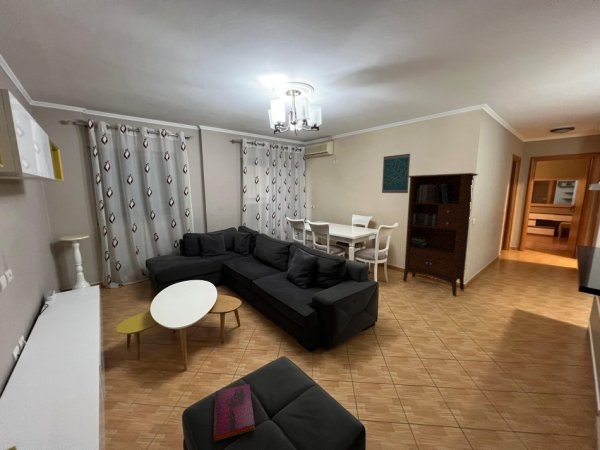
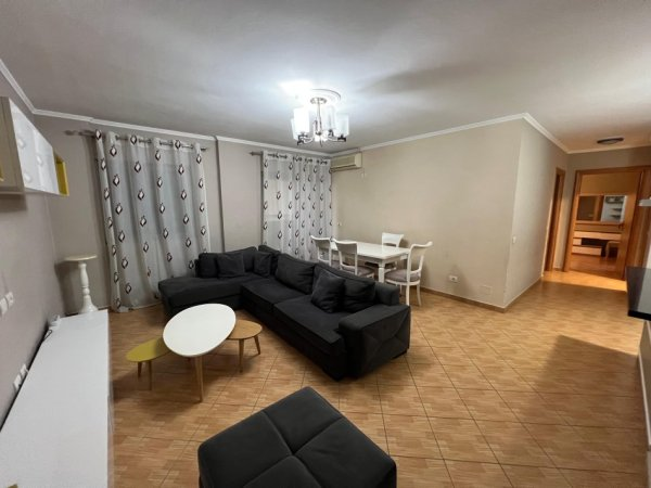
- bookcase [402,172,479,297]
- wall art [381,153,411,194]
- hardback book [212,383,256,442]
